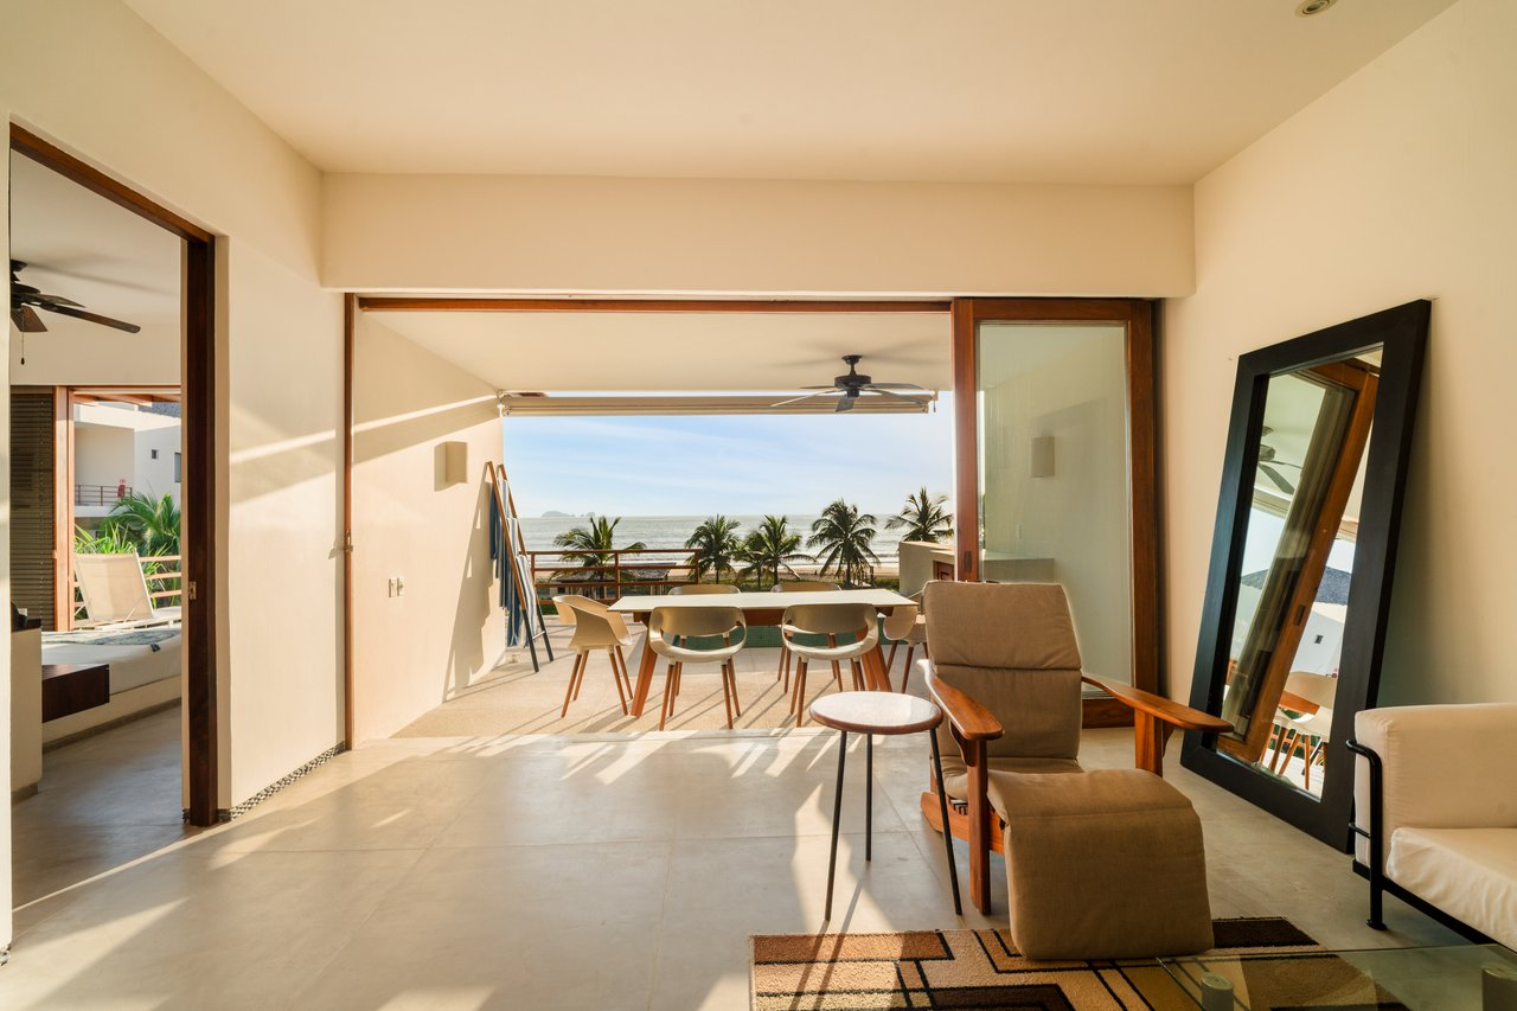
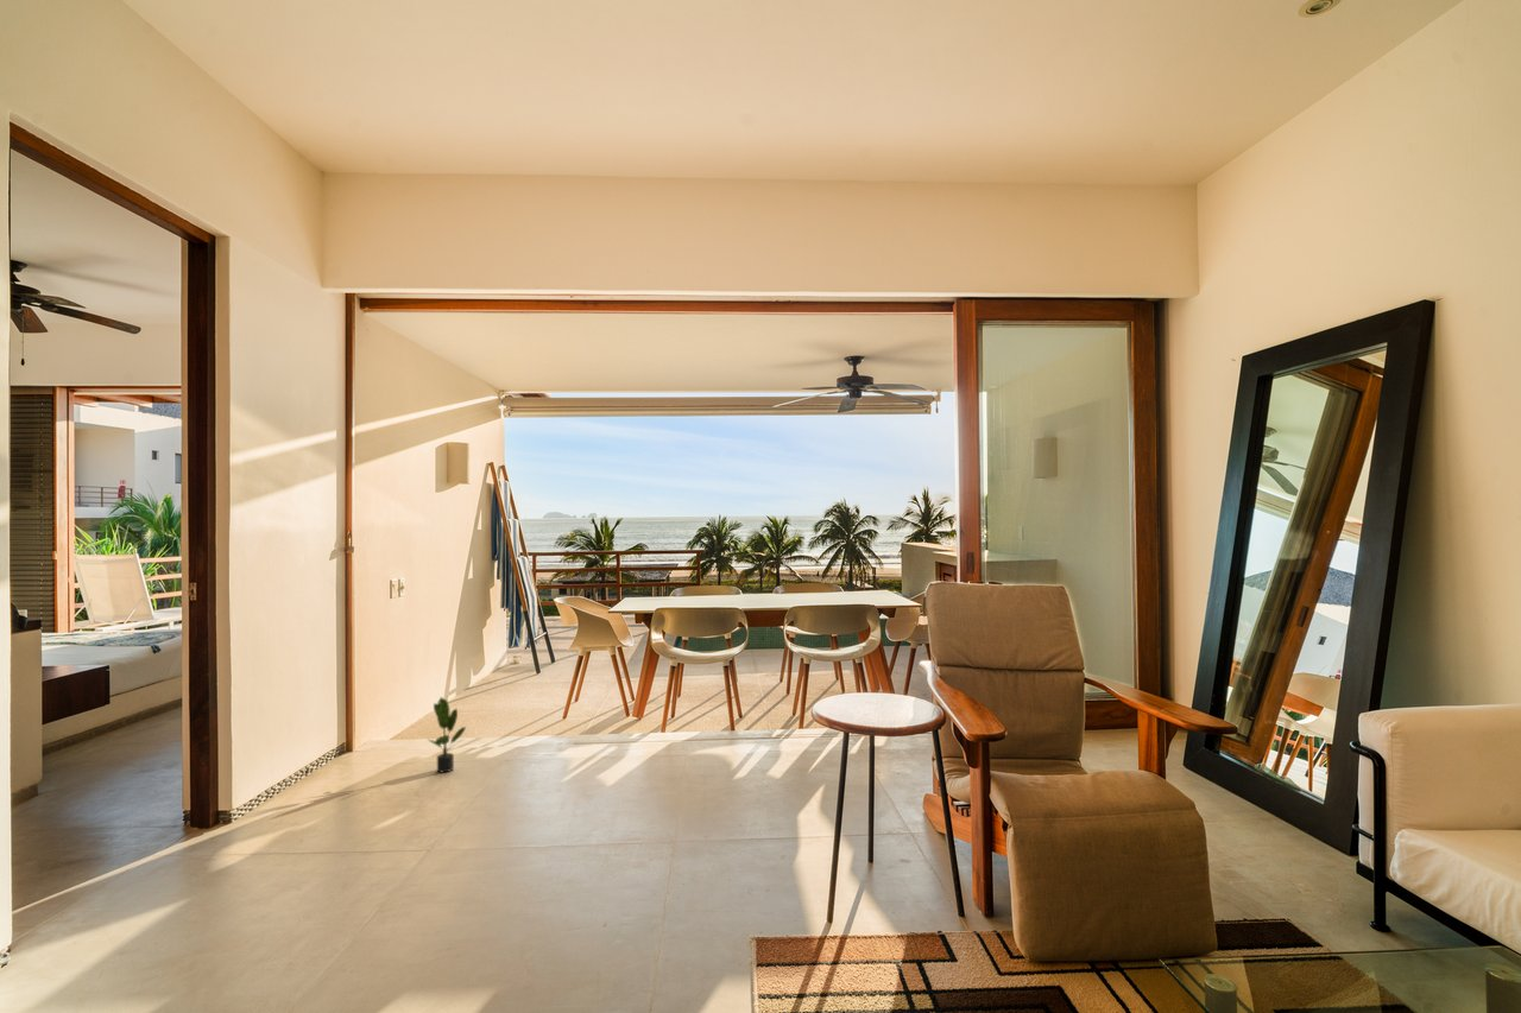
+ potted plant [425,696,467,773]
